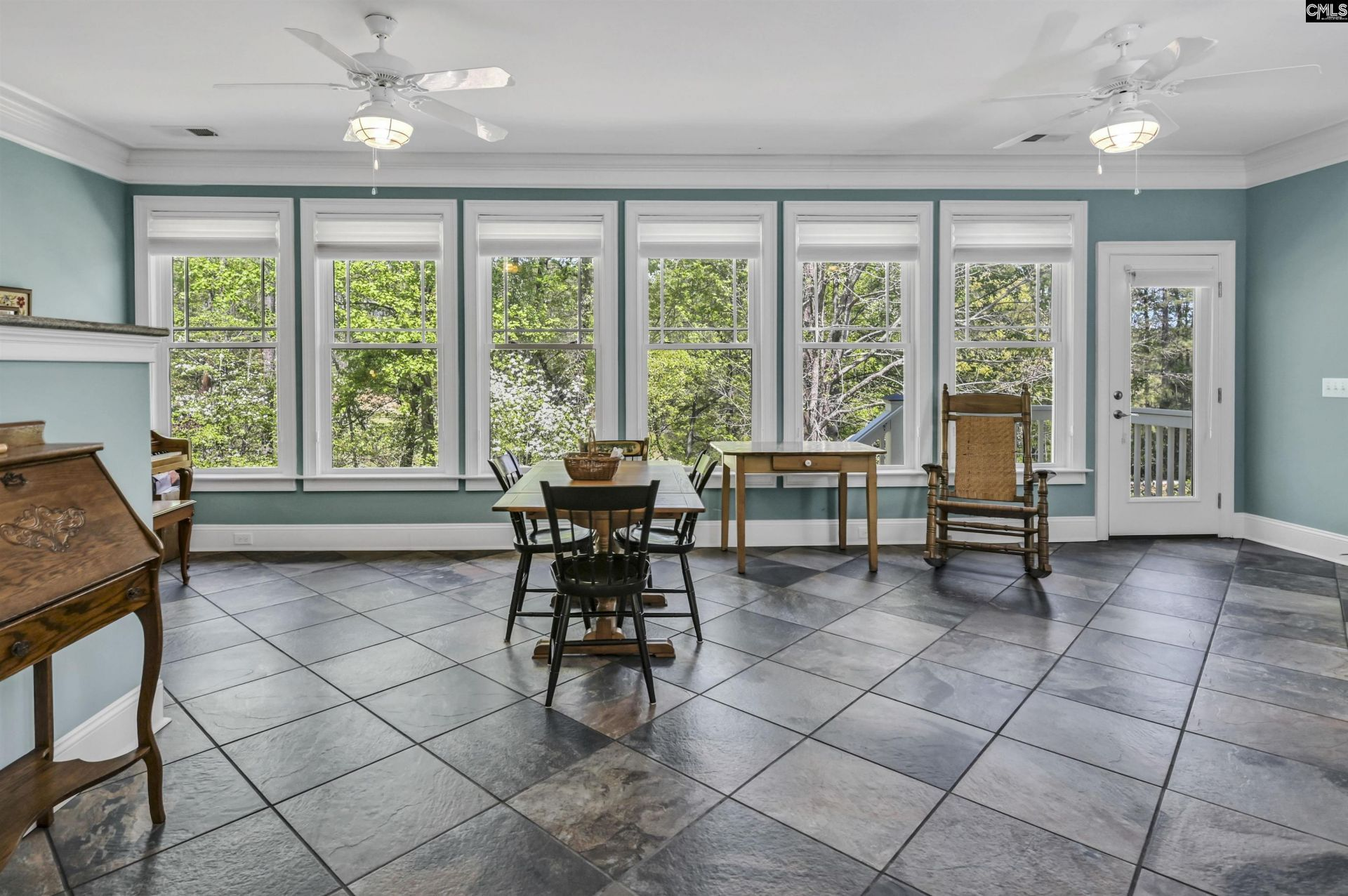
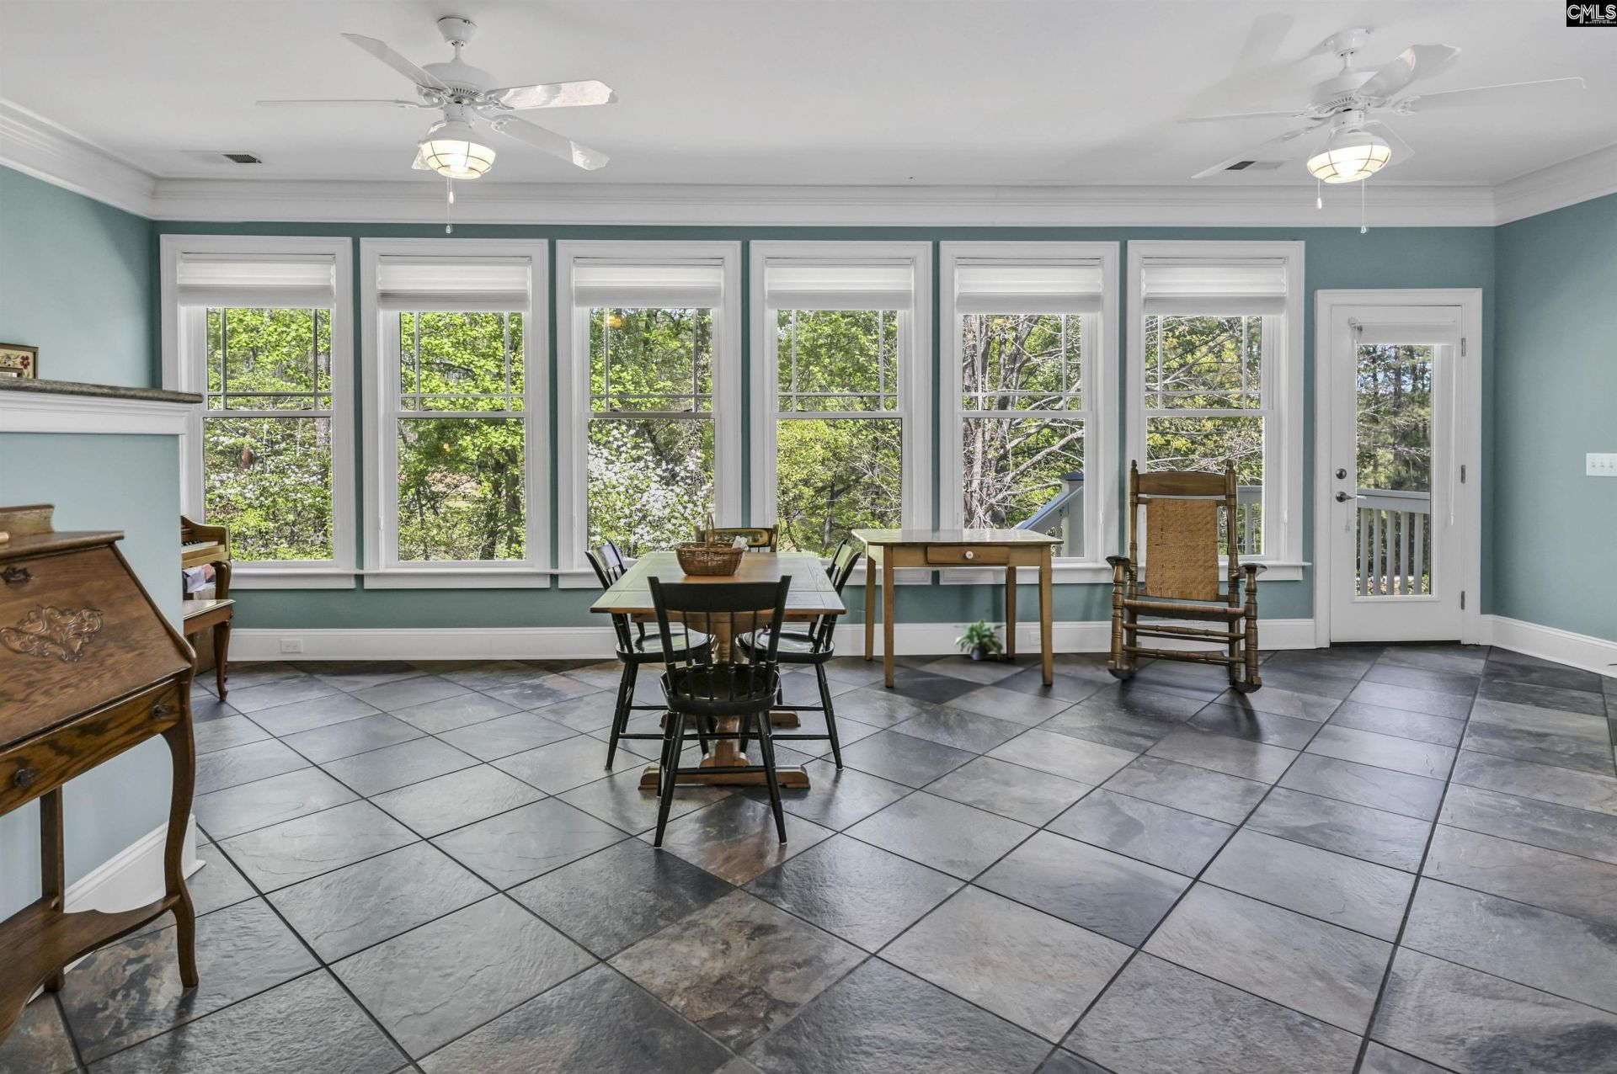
+ potted plant [951,617,1010,660]
